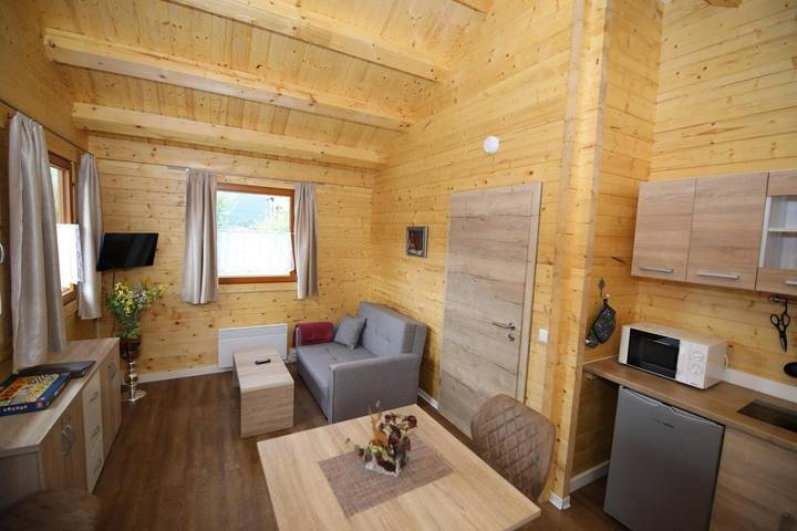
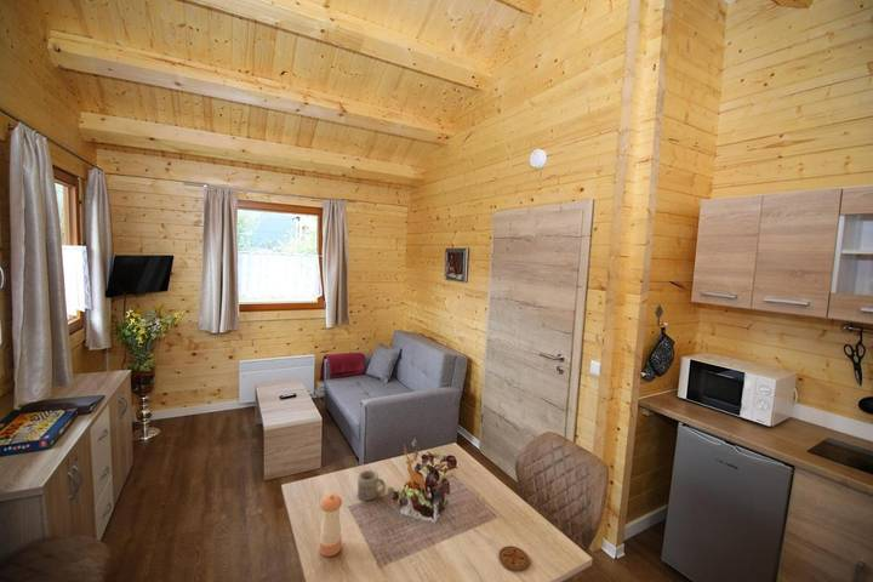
+ coaster [497,544,530,572]
+ mug [356,469,387,502]
+ pepper shaker [319,493,343,558]
